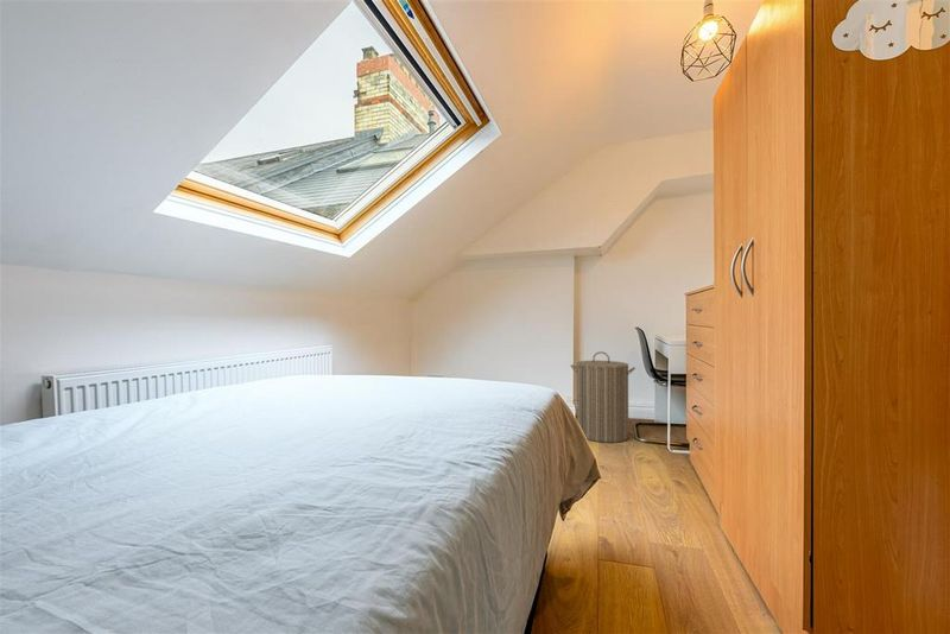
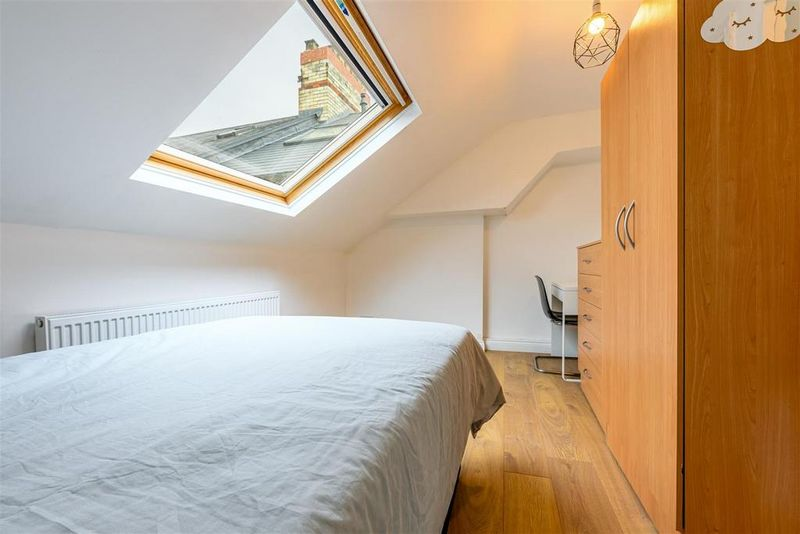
- laundry hamper [570,350,636,444]
